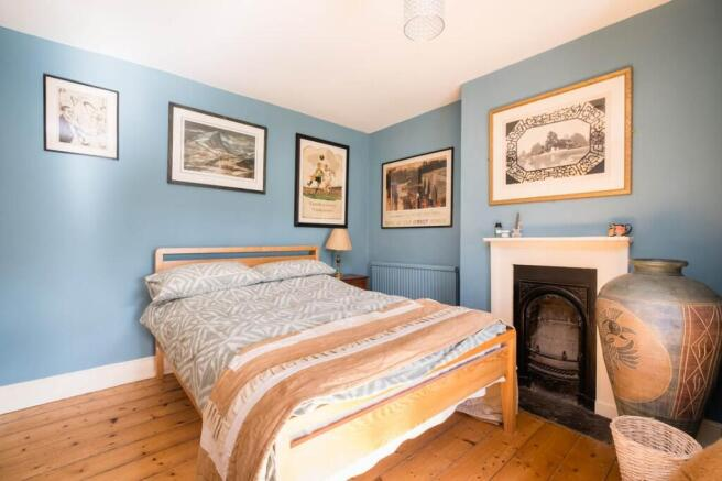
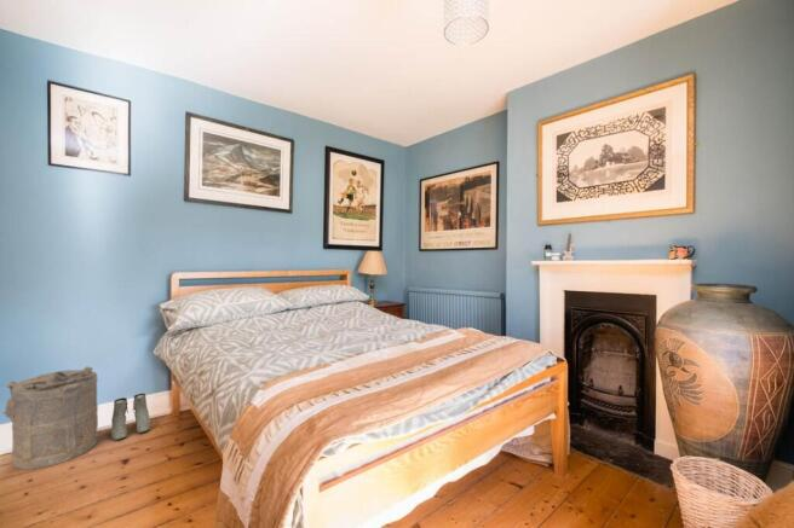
+ boots [110,393,151,441]
+ laundry hamper [2,366,99,471]
